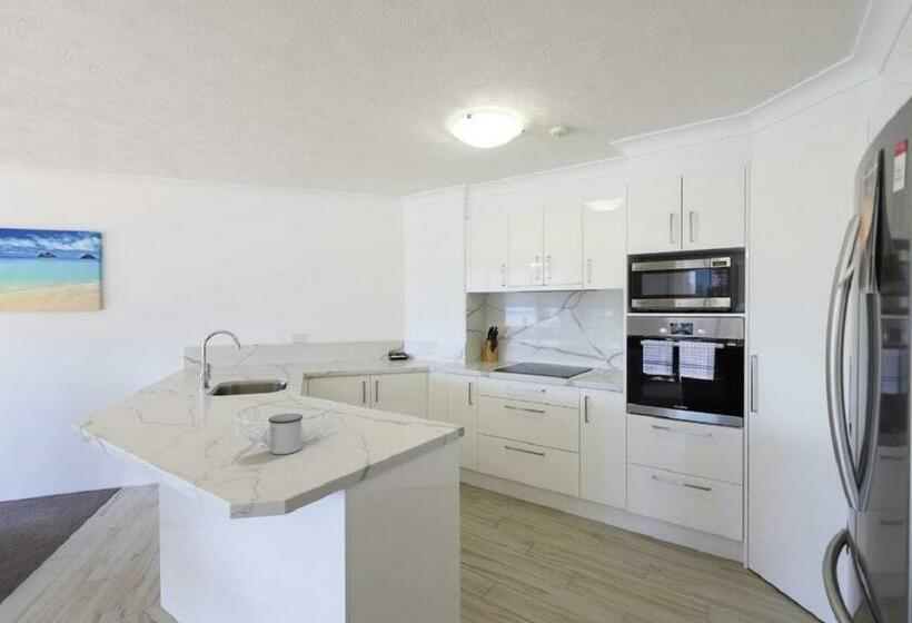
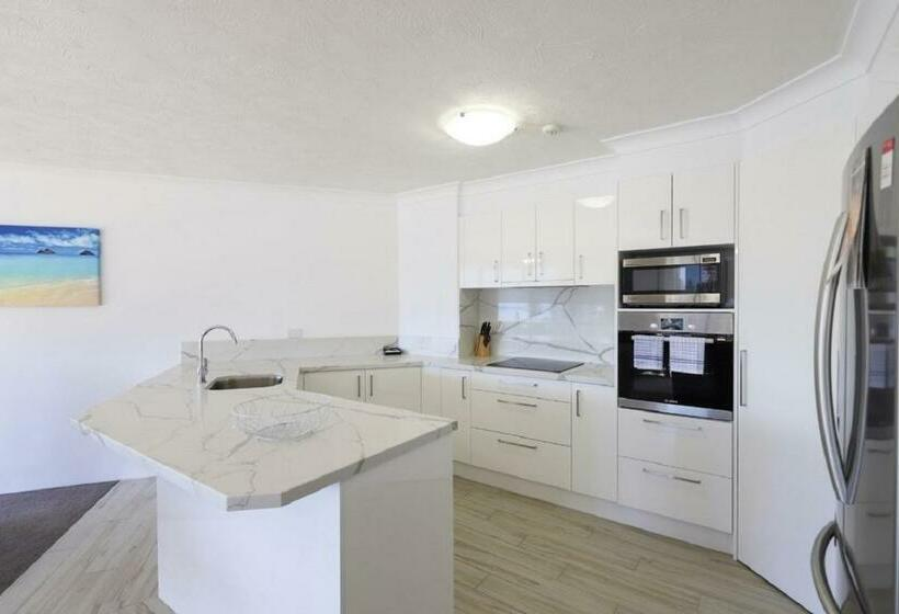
- mug [261,413,304,455]
